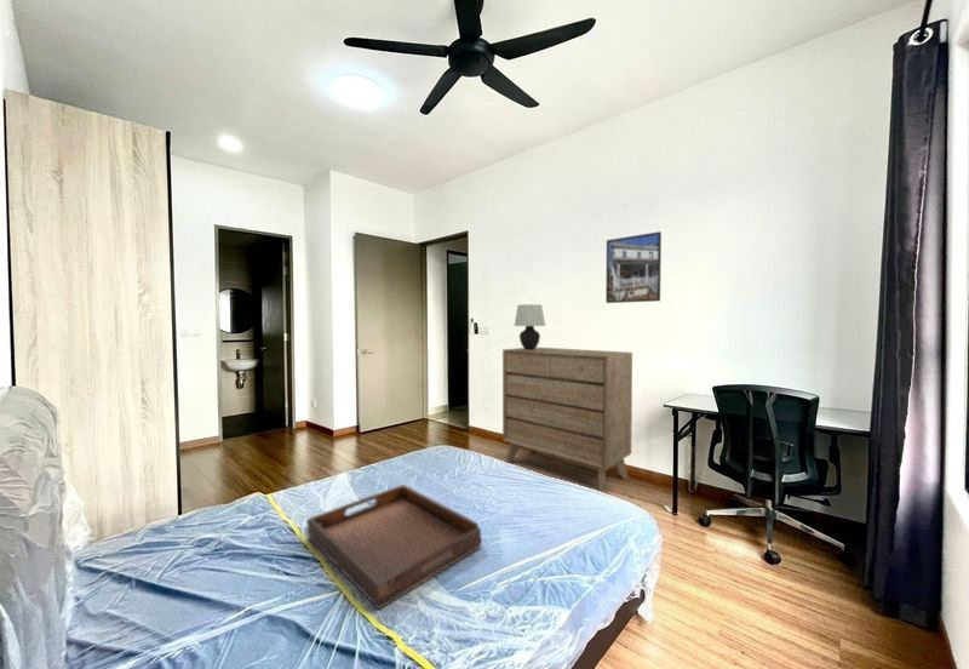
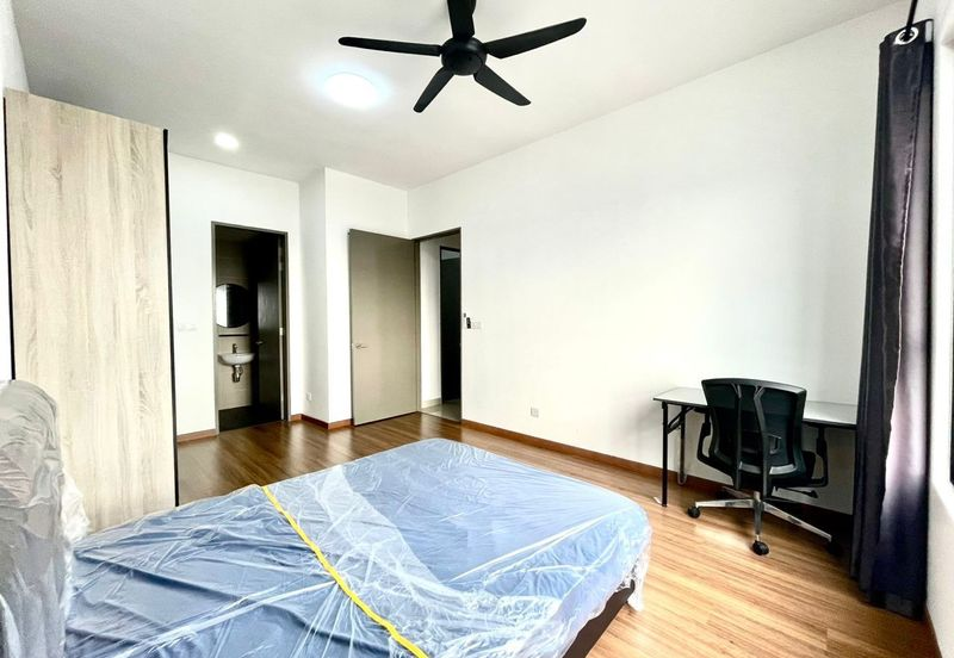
- table lamp [512,303,546,350]
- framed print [604,230,663,304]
- serving tray [305,484,482,611]
- dresser [501,347,633,494]
